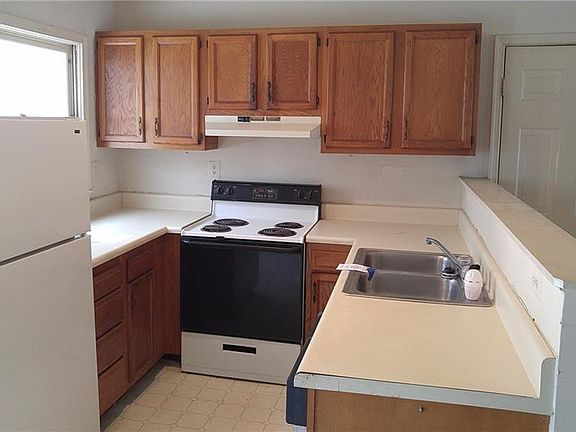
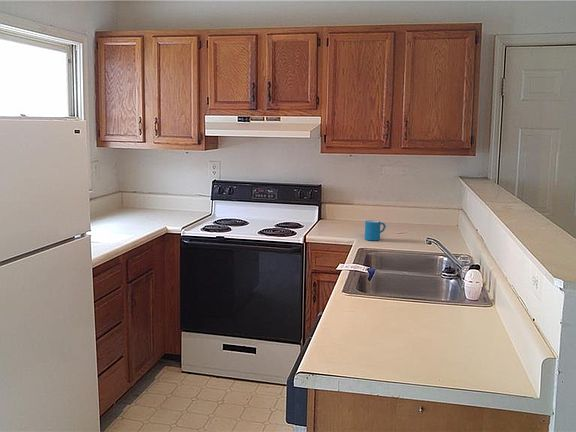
+ mug [364,219,387,241]
